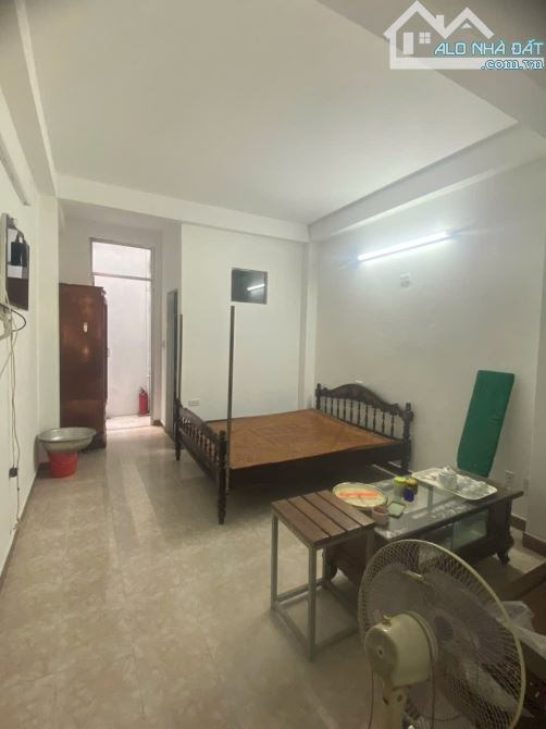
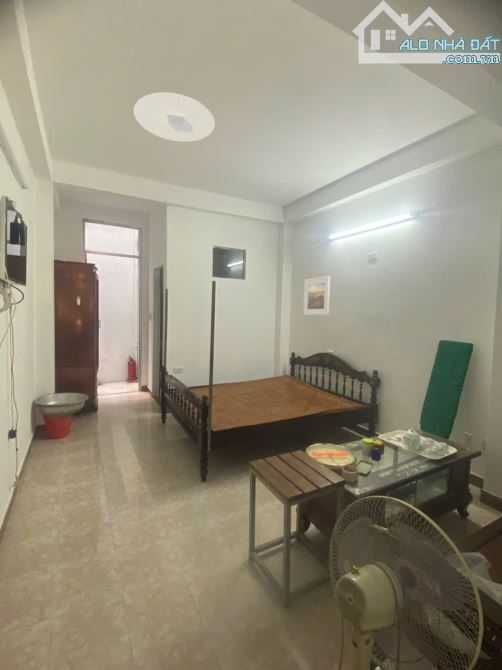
+ ceiling light [133,91,216,143]
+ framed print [303,275,331,316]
